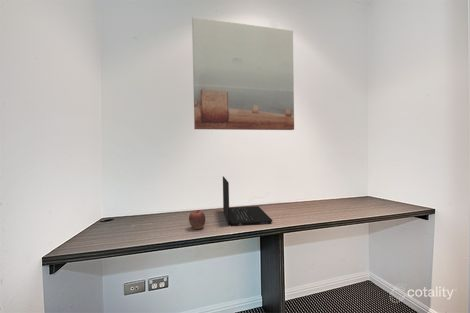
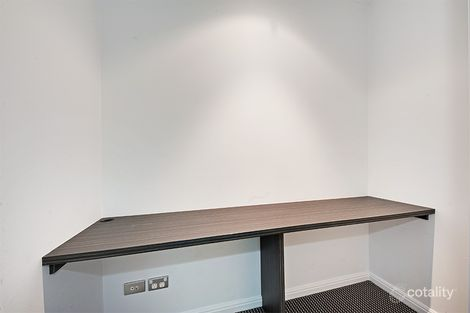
- wall art [191,16,295,131]
- apple [188,209,206,230]
- laptop [222,175,274,227]
